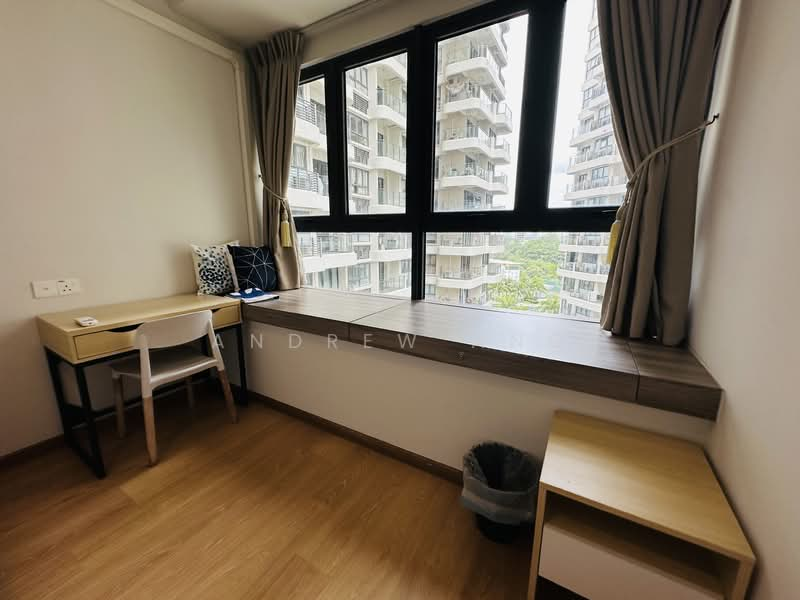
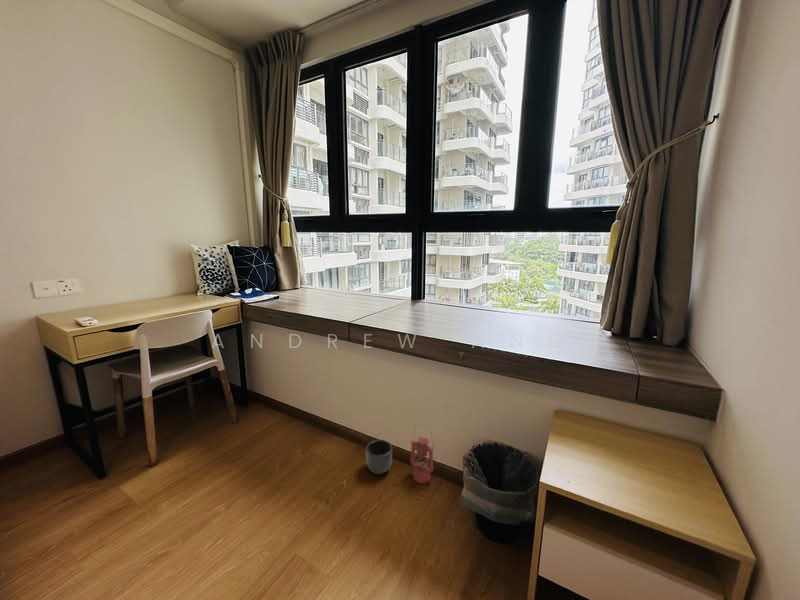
+ lantern [409,423,435,484]
+ planter [365,439,393,475]
